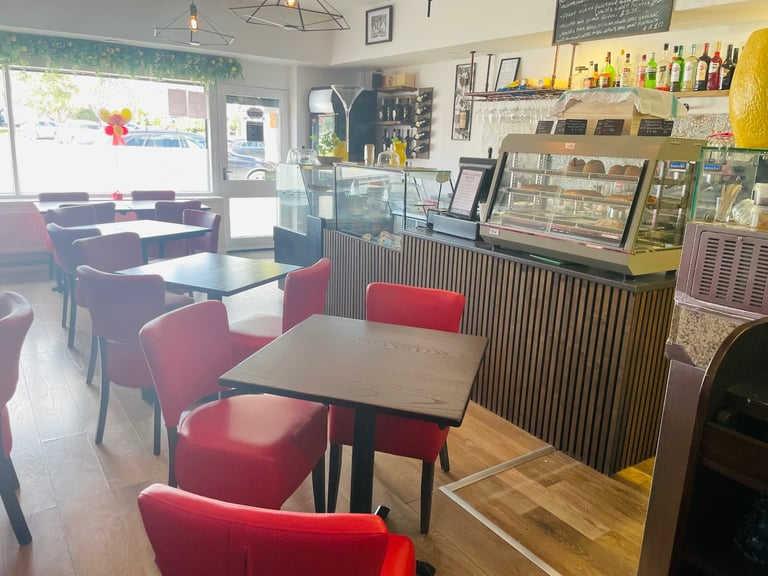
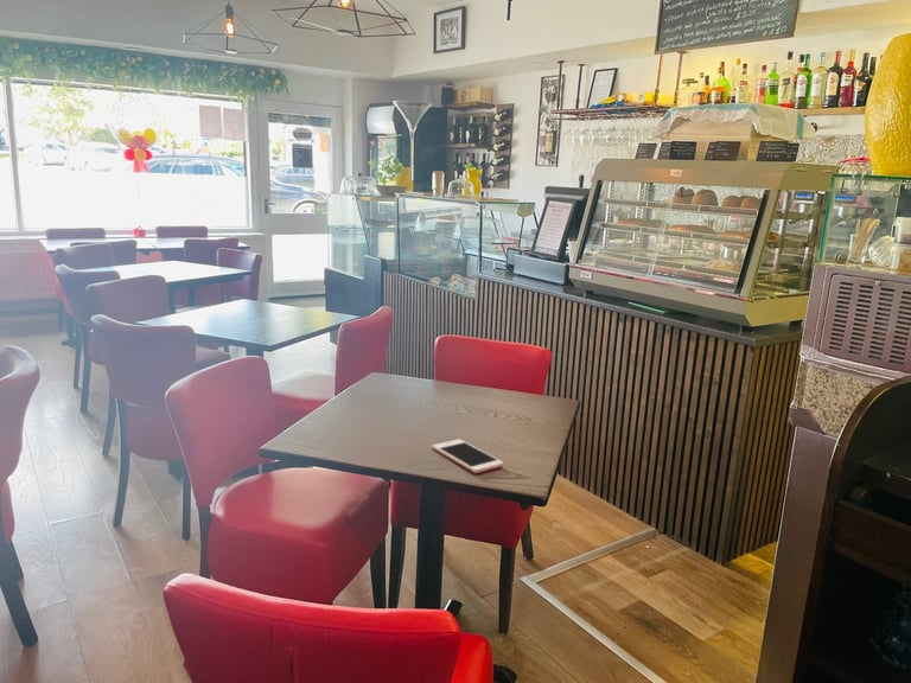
+ cell phone [431,438,504,474]
